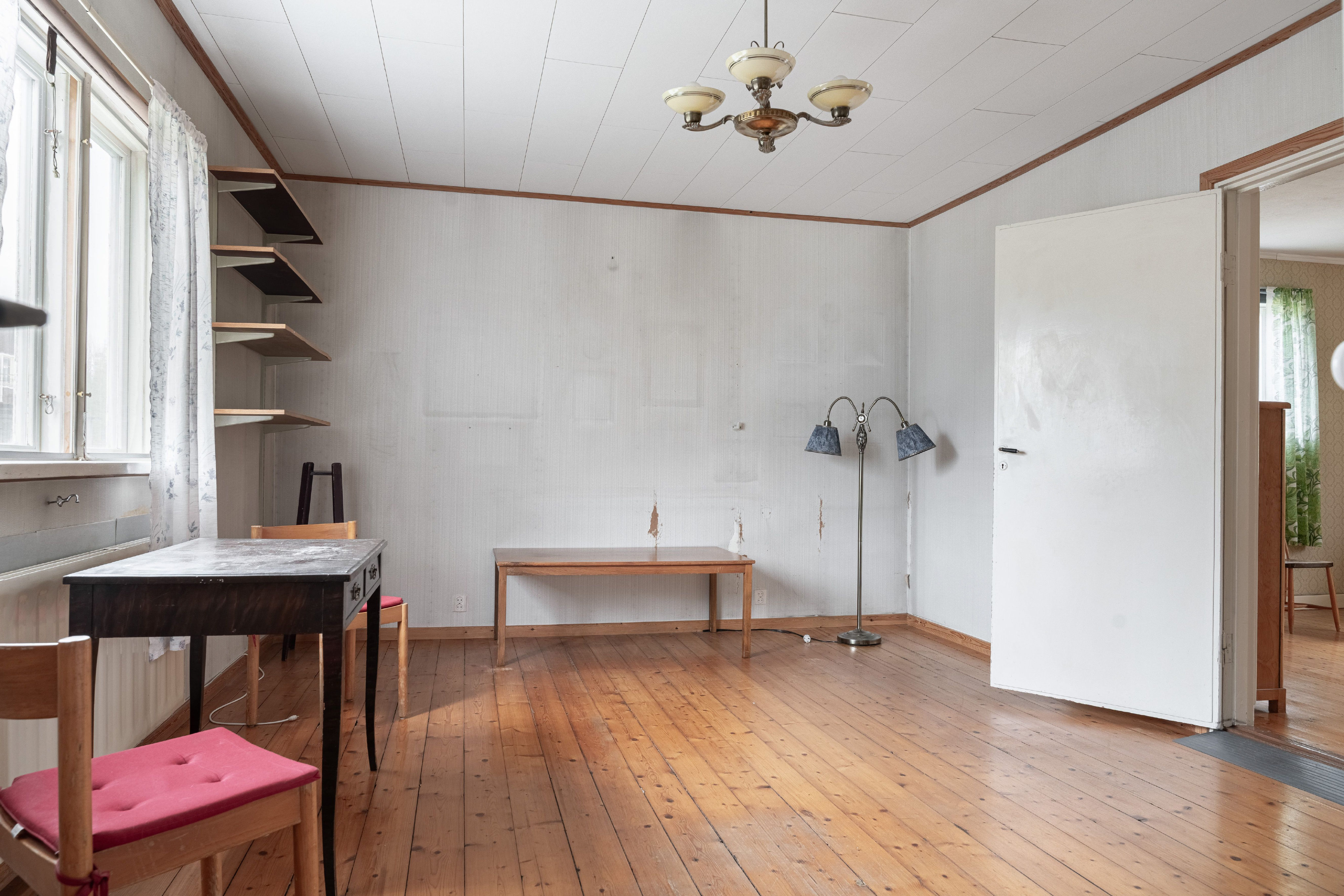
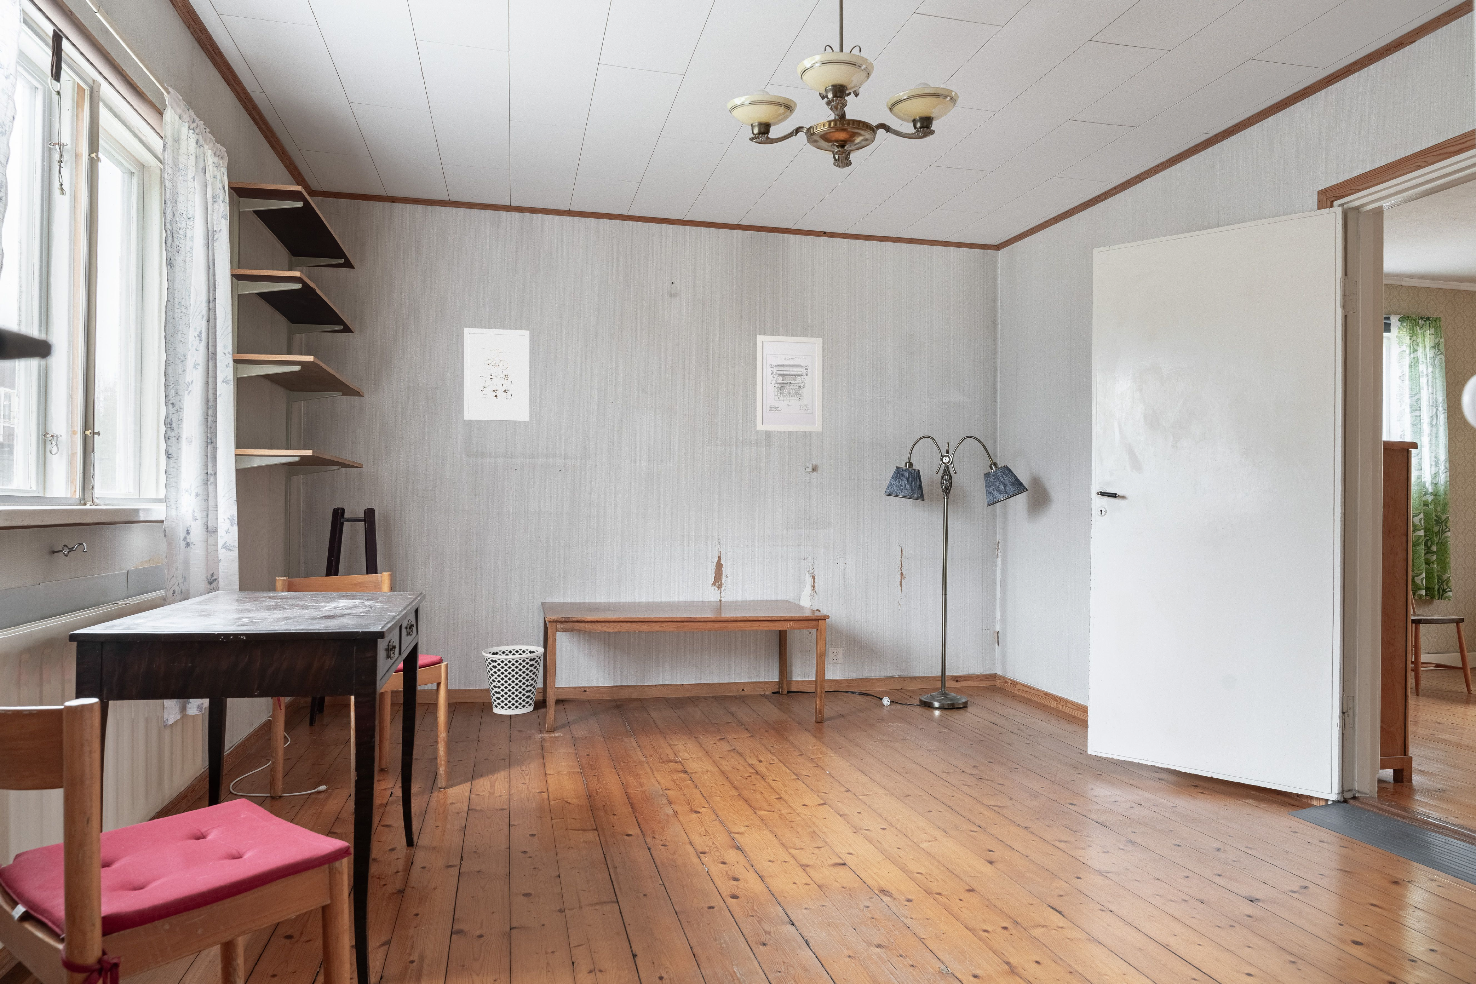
+ wall art [757,335,823,433]
+ wall art [463,327,529,422]
+ wastebasket [482,645,545,715]
